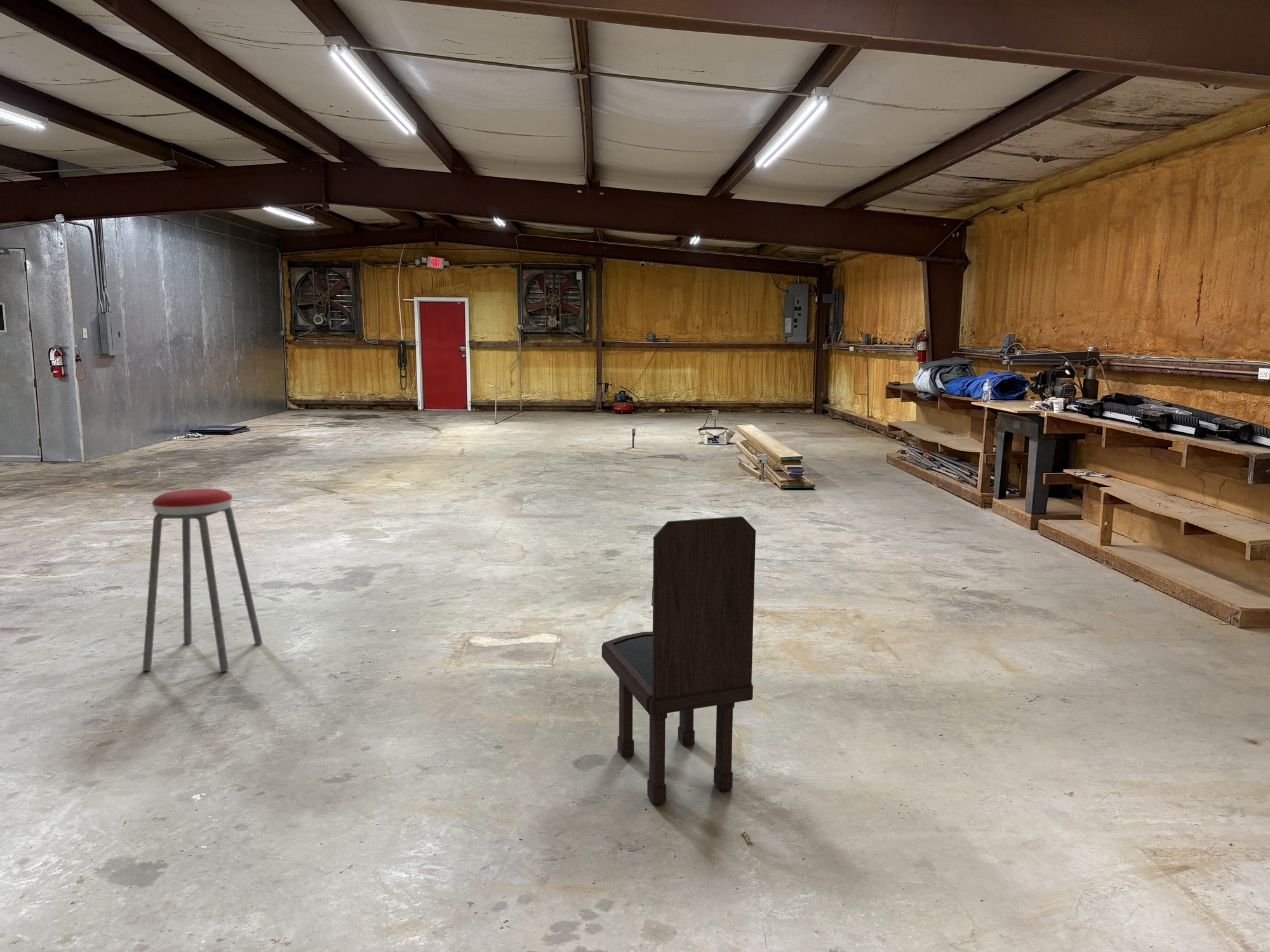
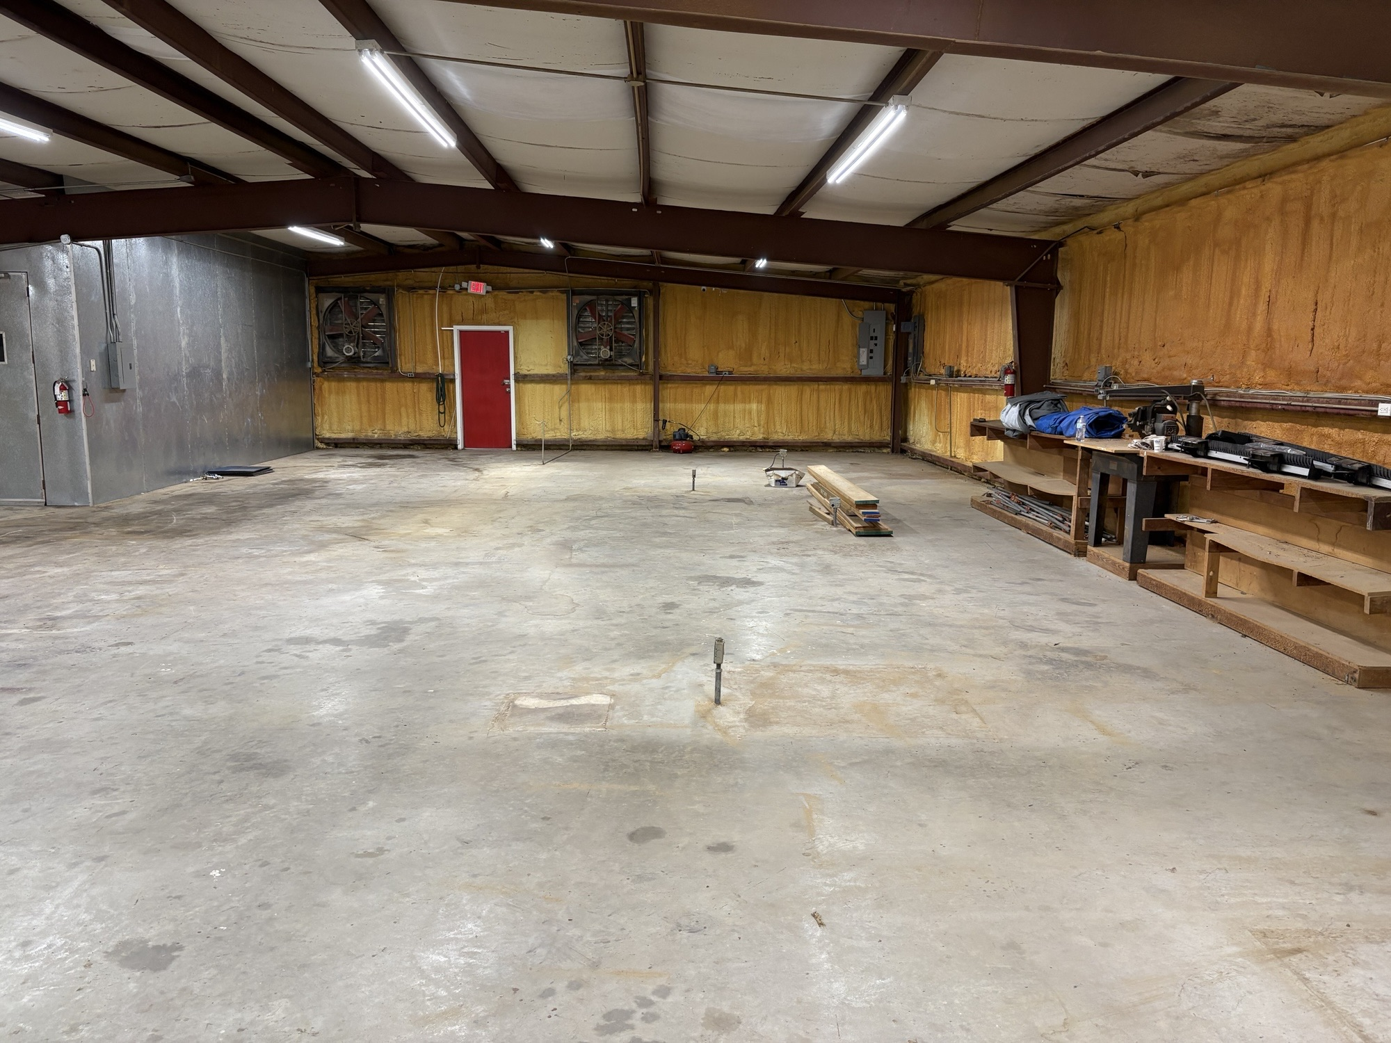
- music stool [142,488,263,671]
- dining chair [601,515,756,805]
